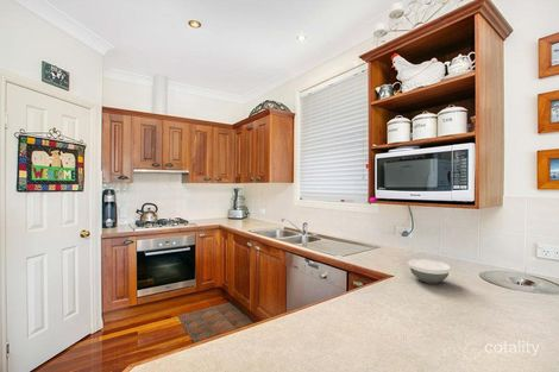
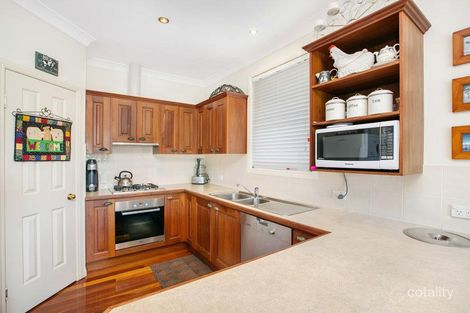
- bowl [408,258,452,284]
